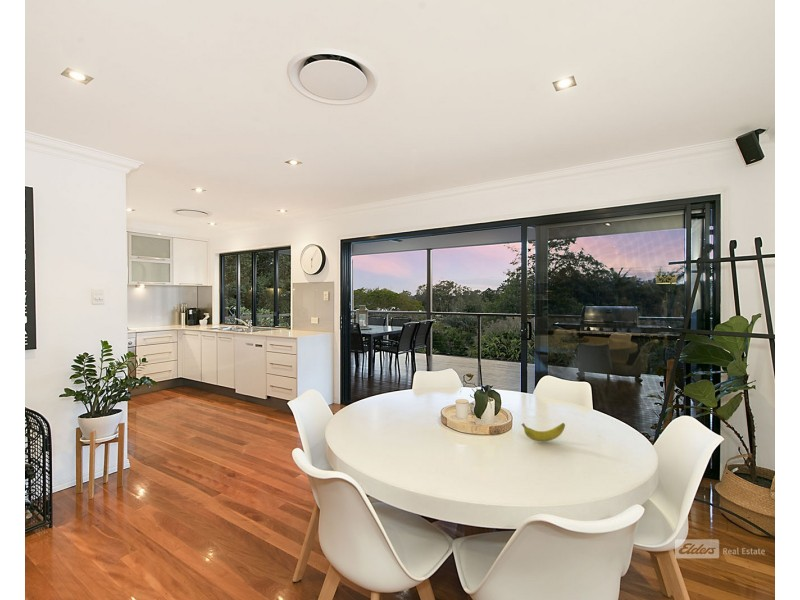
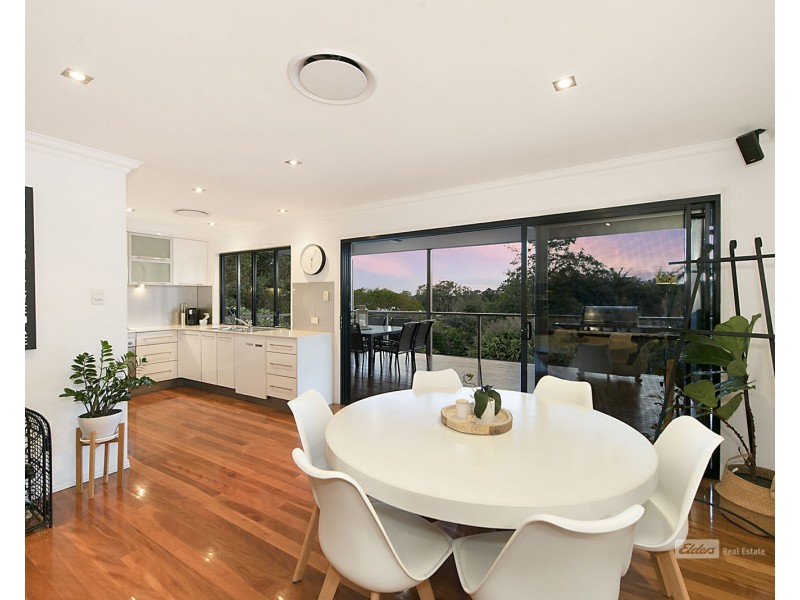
- banana [520,422,566,442]
